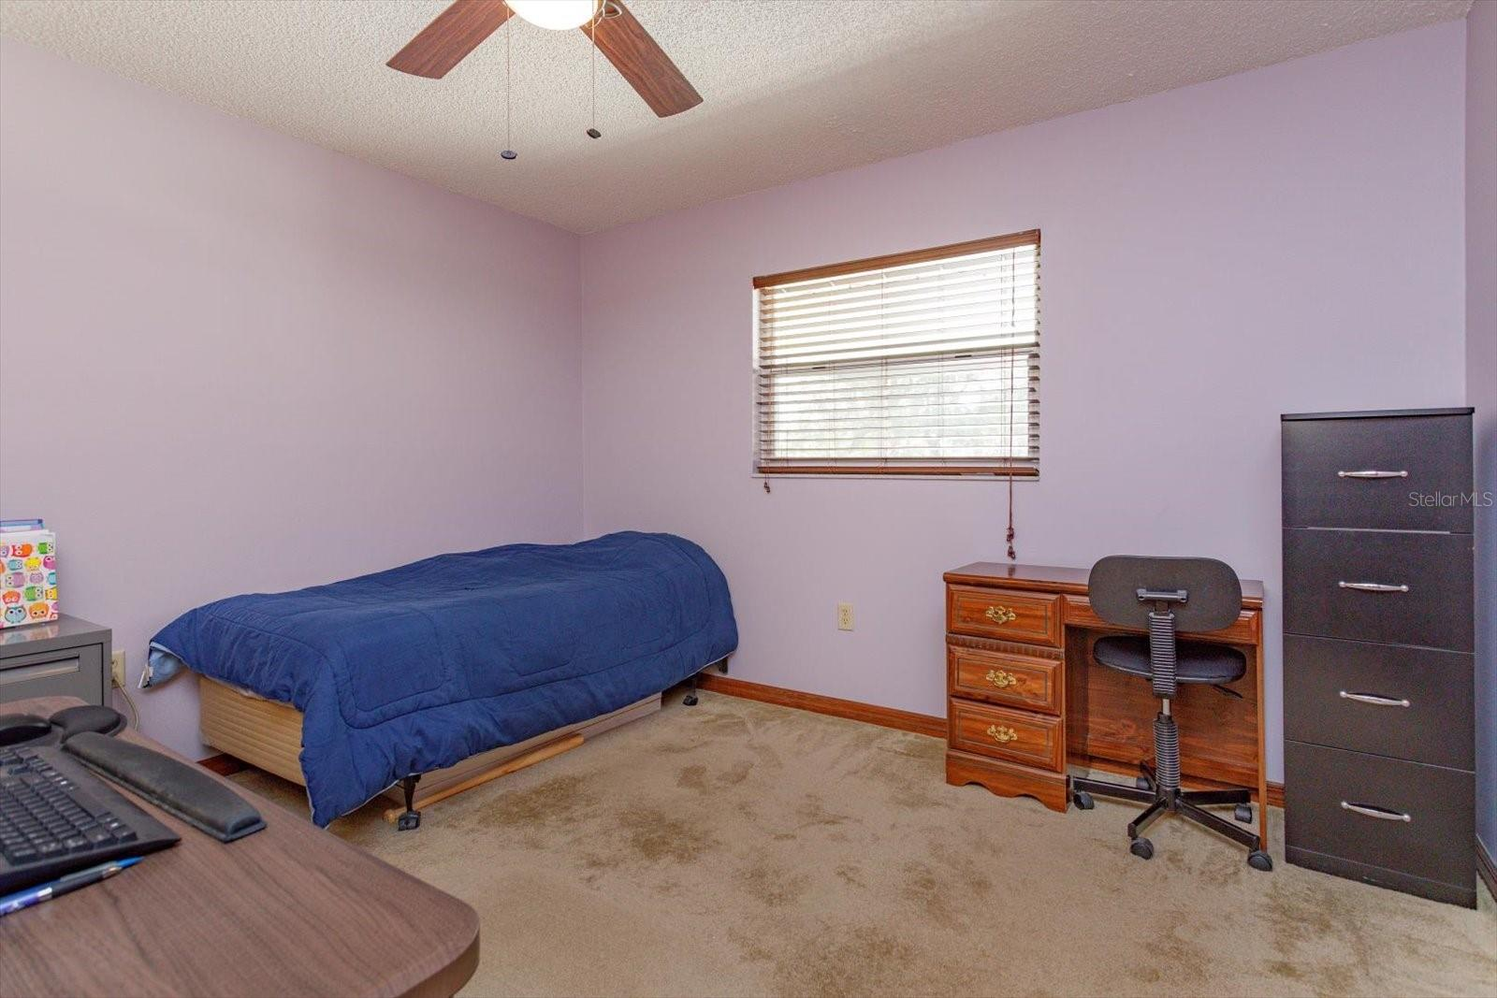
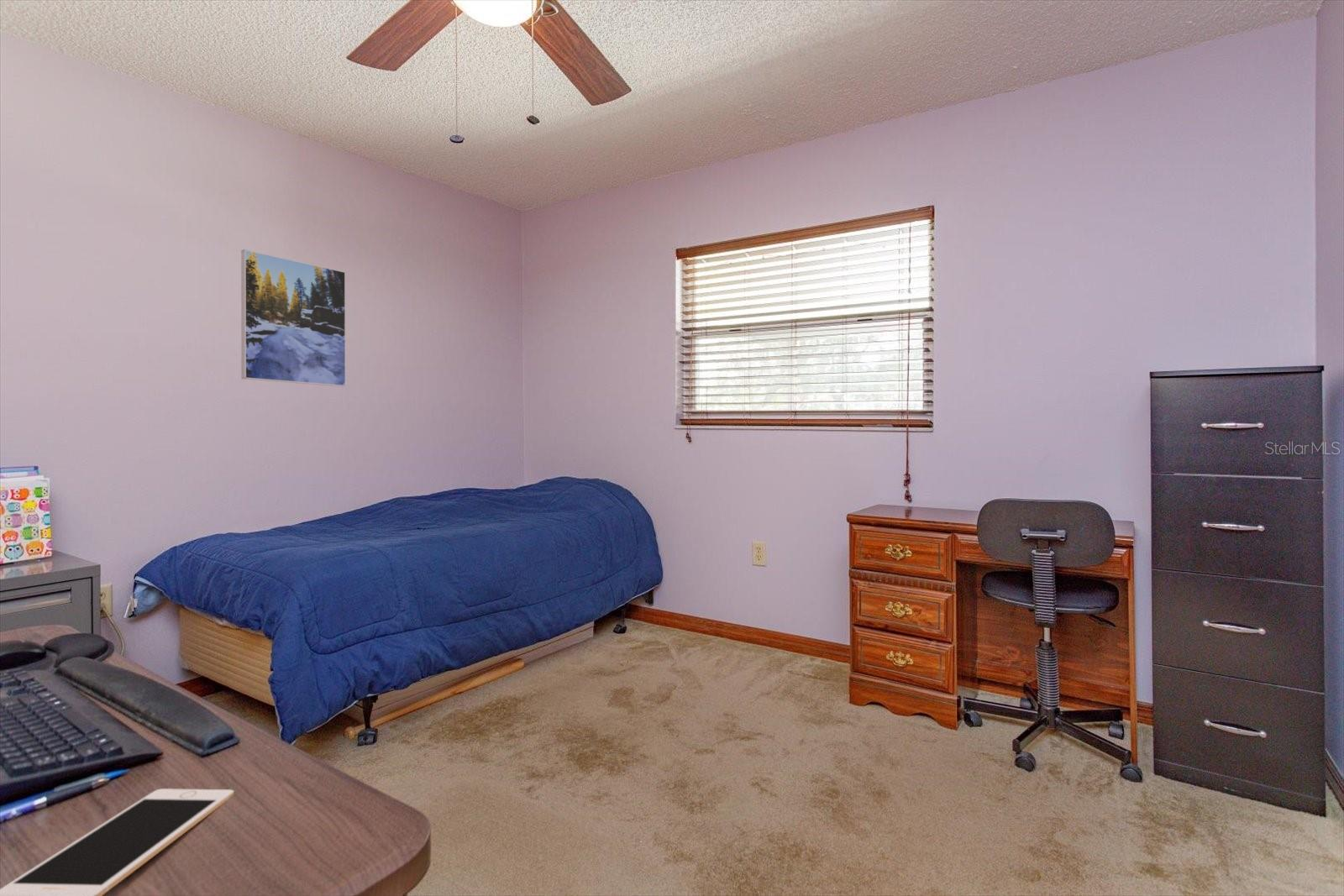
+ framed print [240,249,347,387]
+ cell phone [0,788,234,896]
